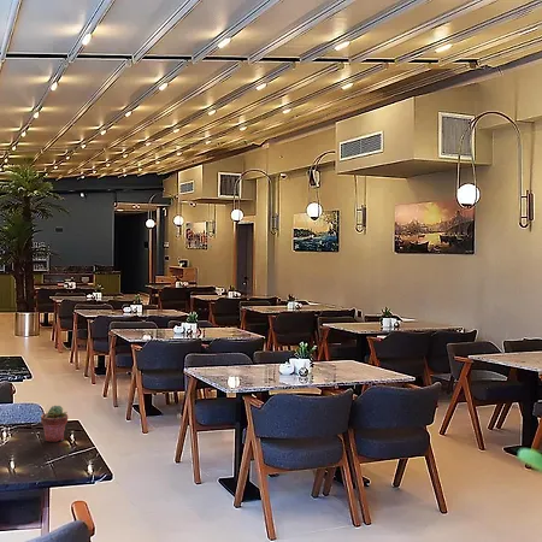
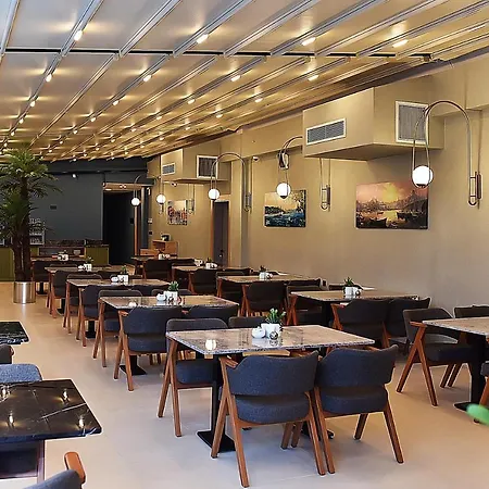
- potted succulent [40,405,69,443]
